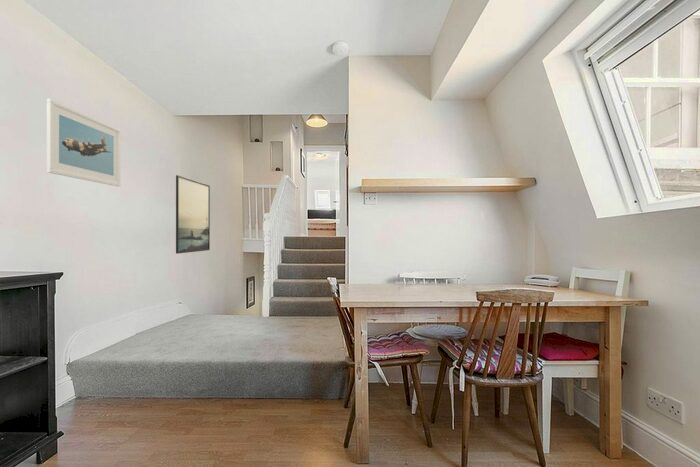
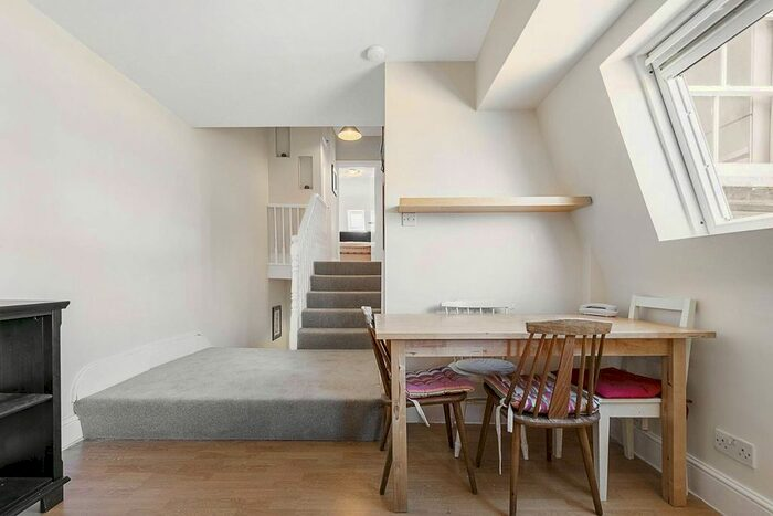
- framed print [46,98,121,187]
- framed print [175,174,211,254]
